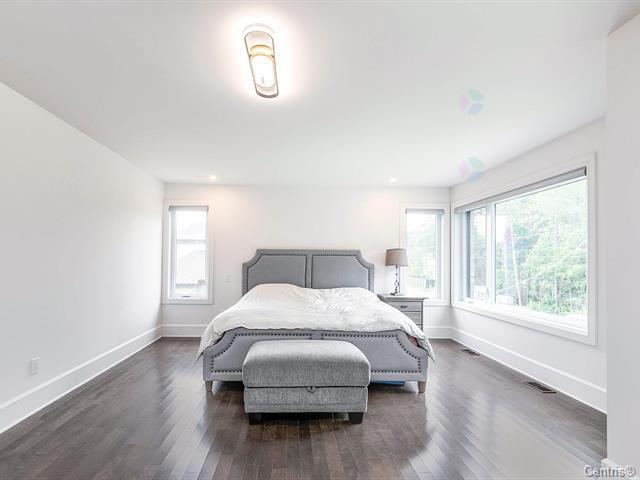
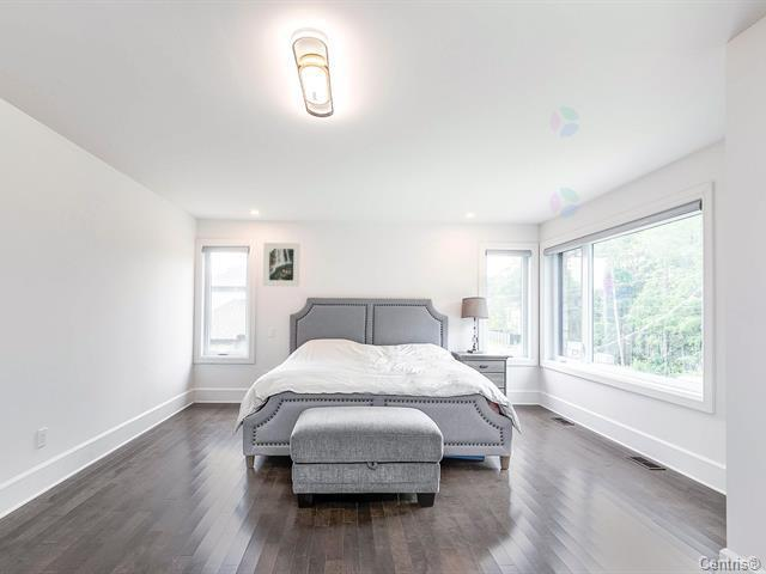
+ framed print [262,242,300,287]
